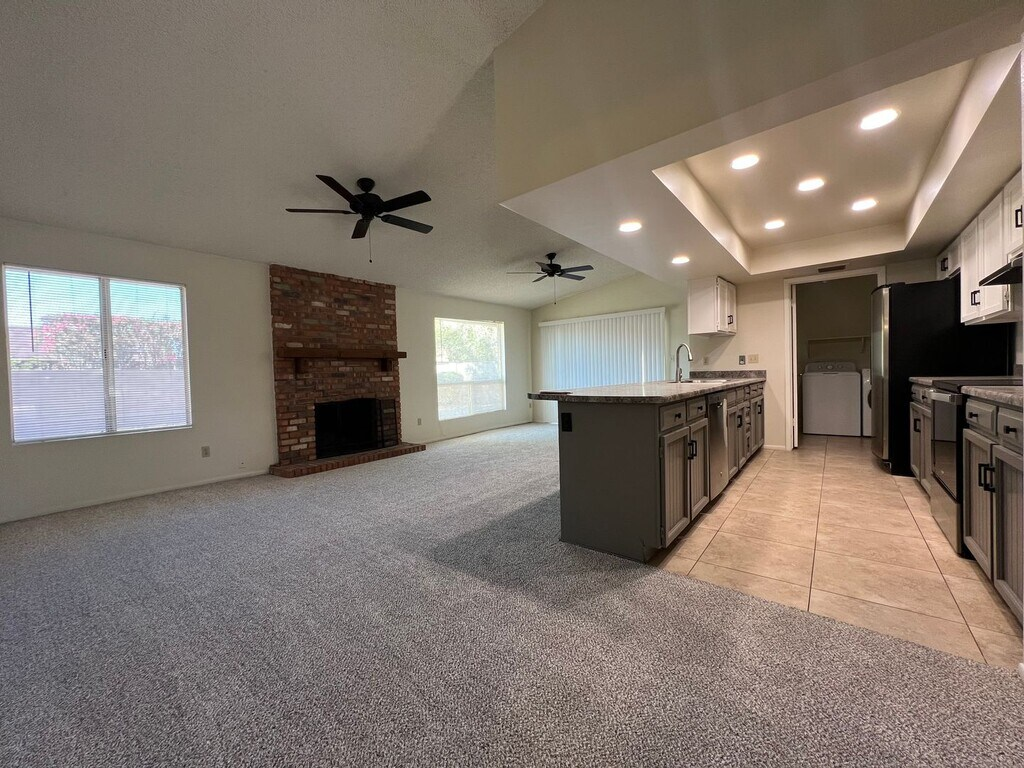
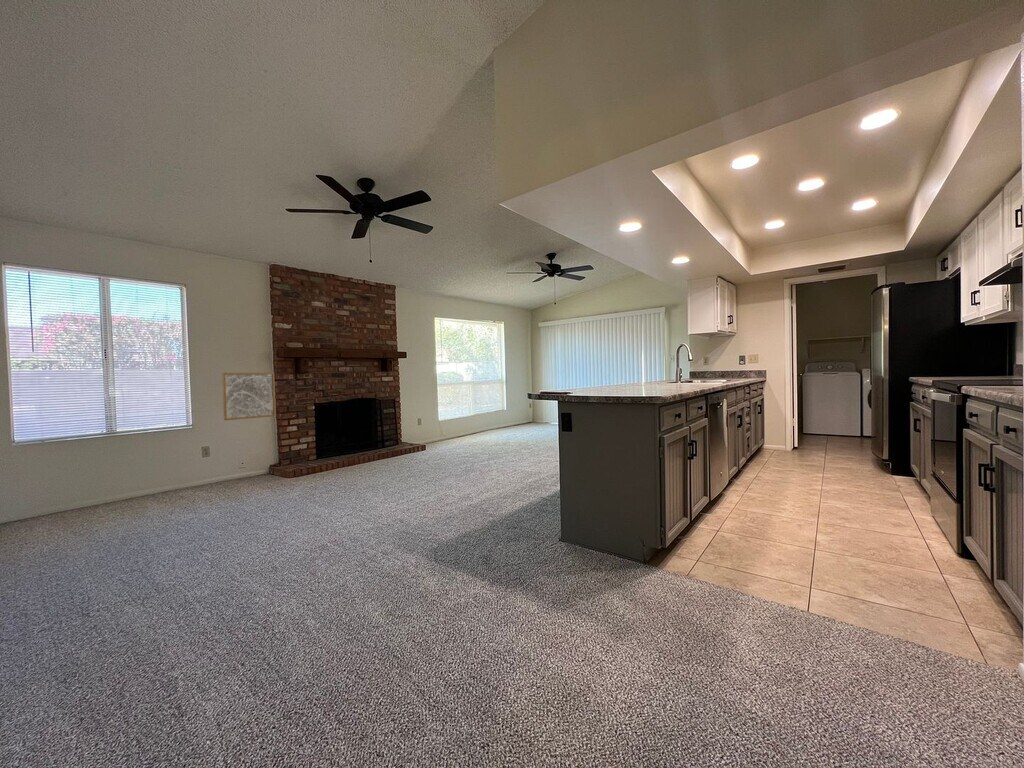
+ wall art [221,371,277,421]
